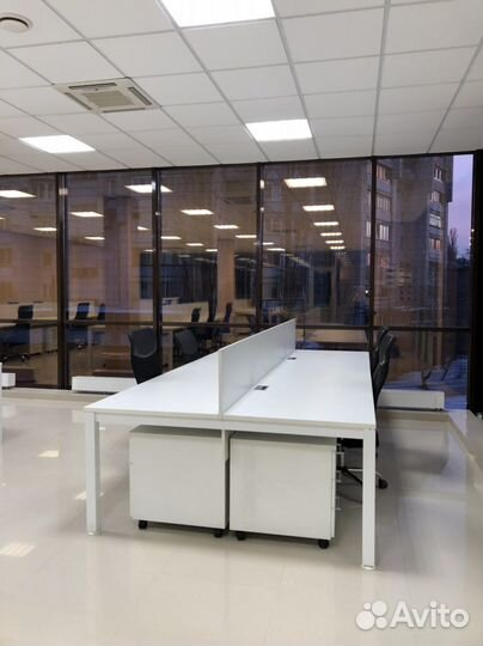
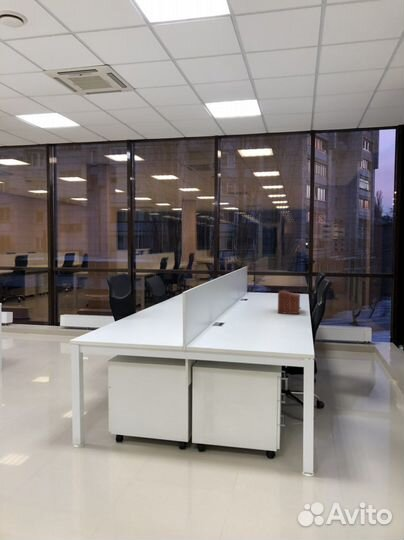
+ sewing box [277,290,302,315]
